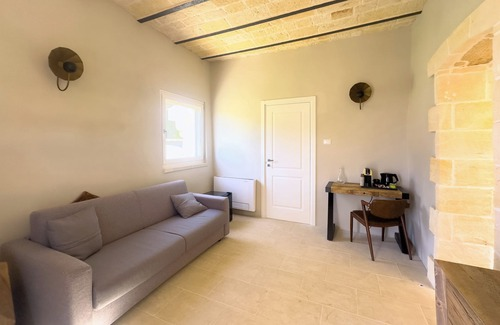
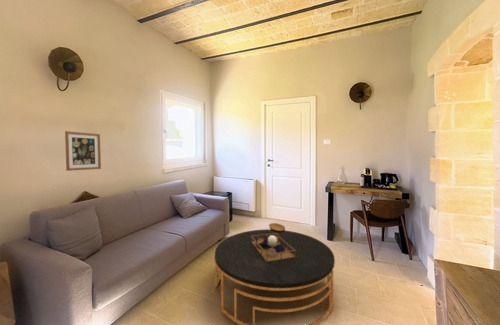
+ wall art [64,130,102,172]
+ coffee table [213,222,336,325]
